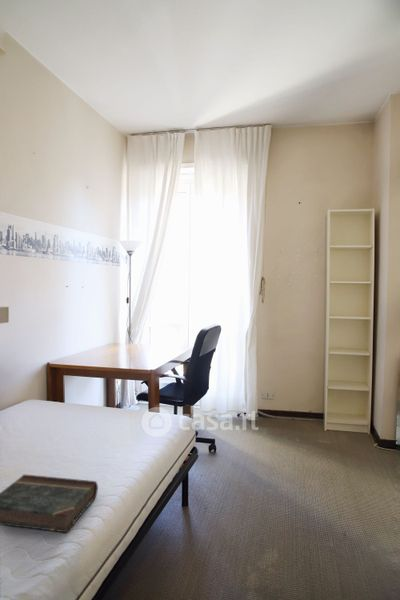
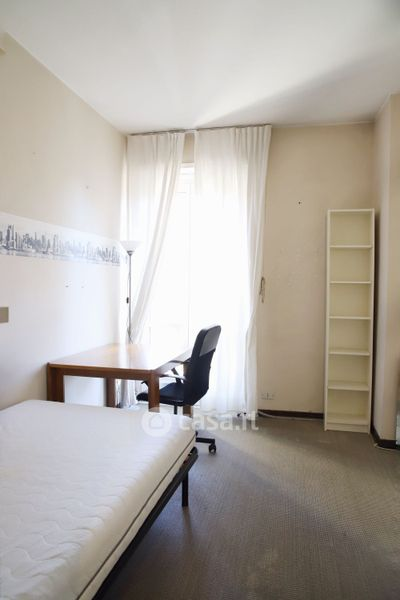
- book [0,473,99,534]
